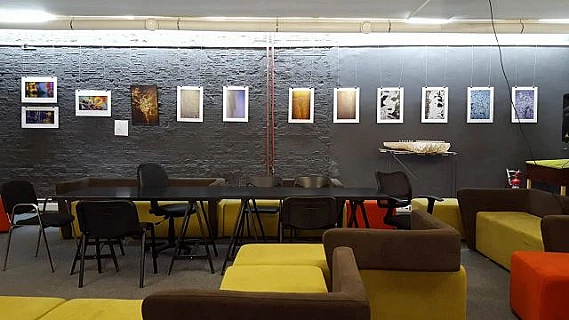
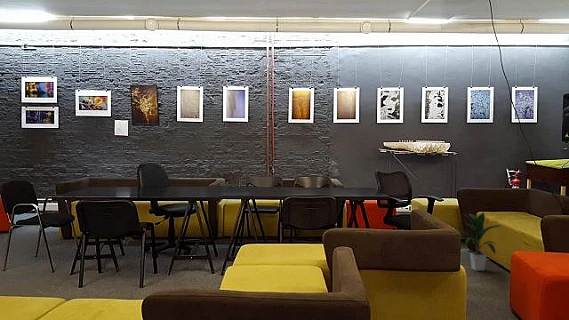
+ indoor plant [459,210,502,272]
